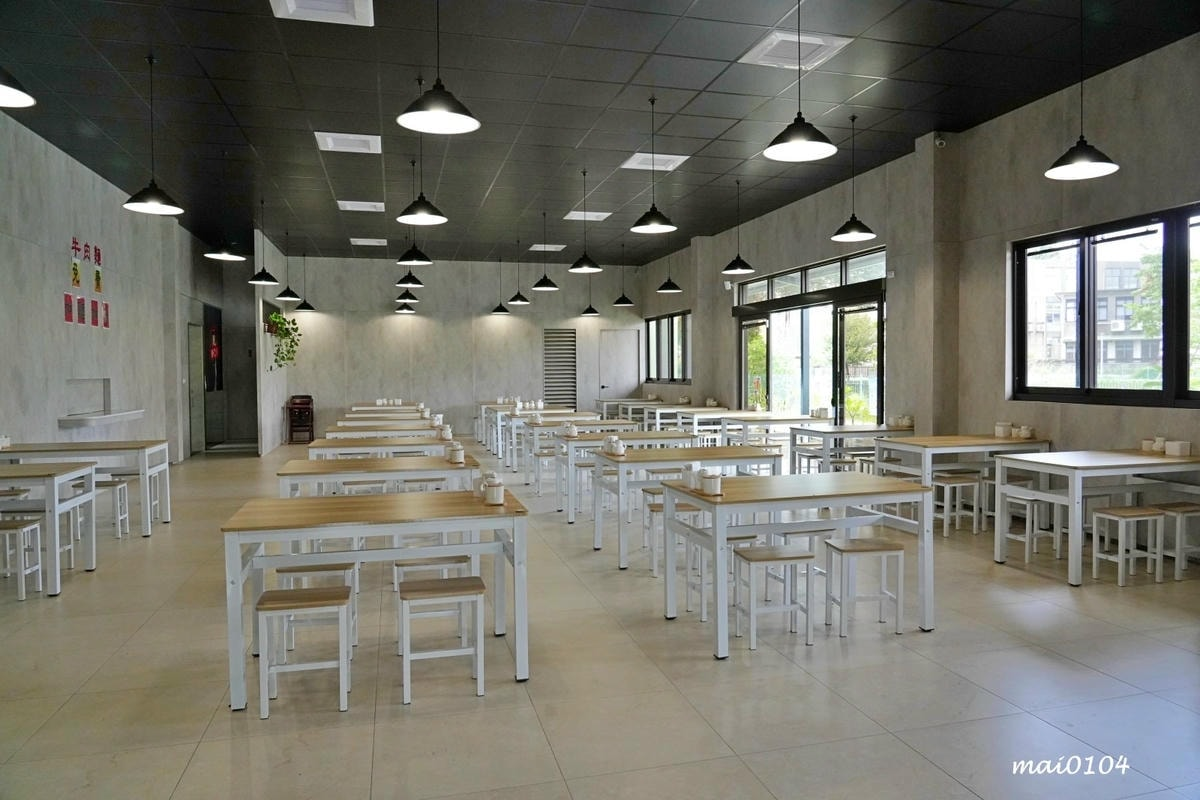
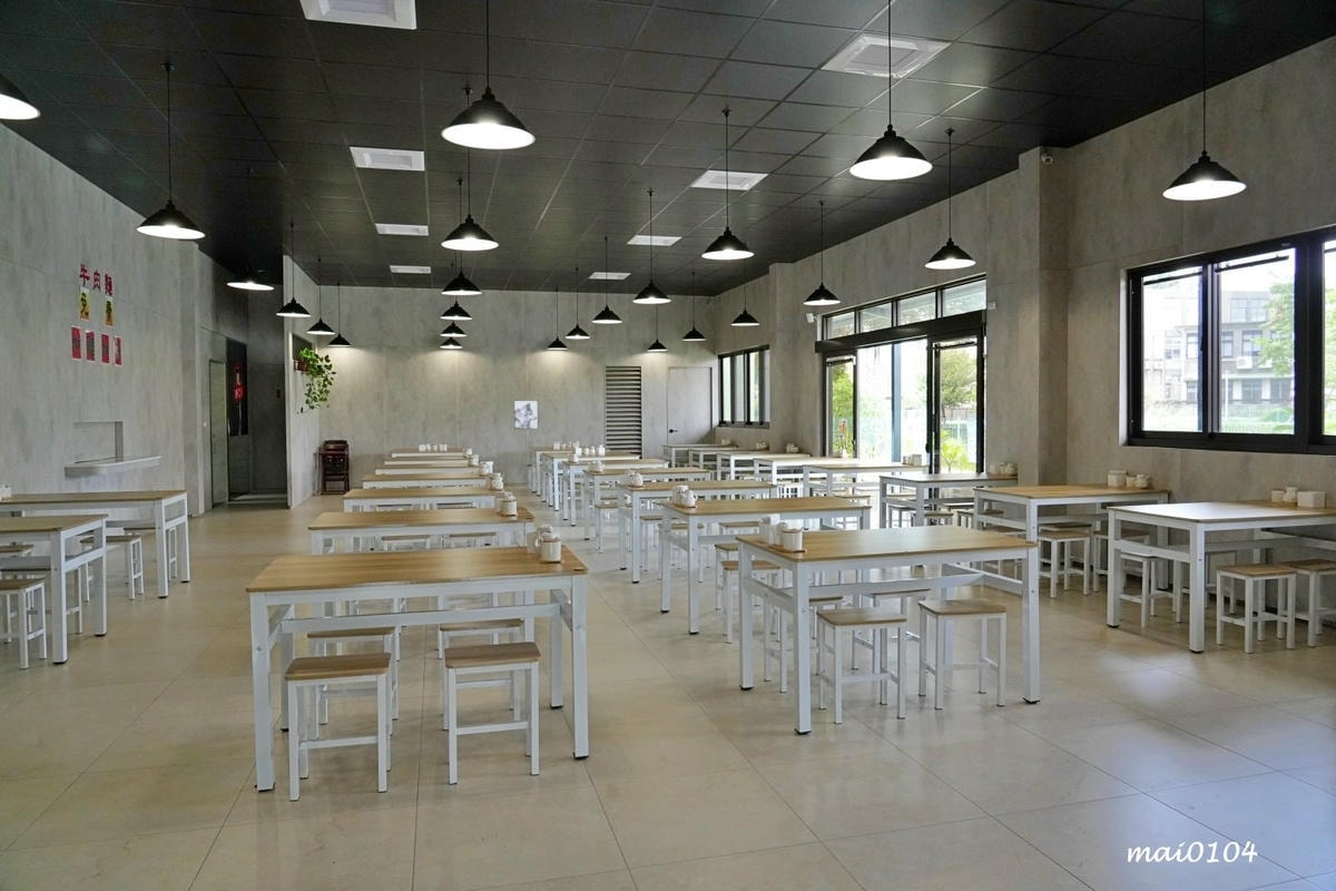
+ wall art [513,399,539,430]
